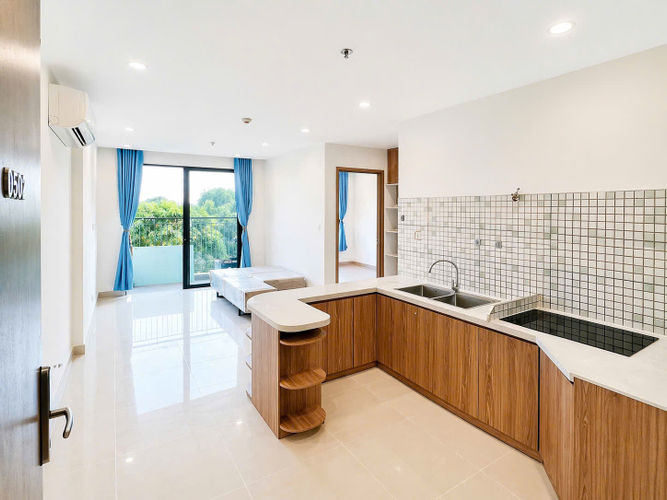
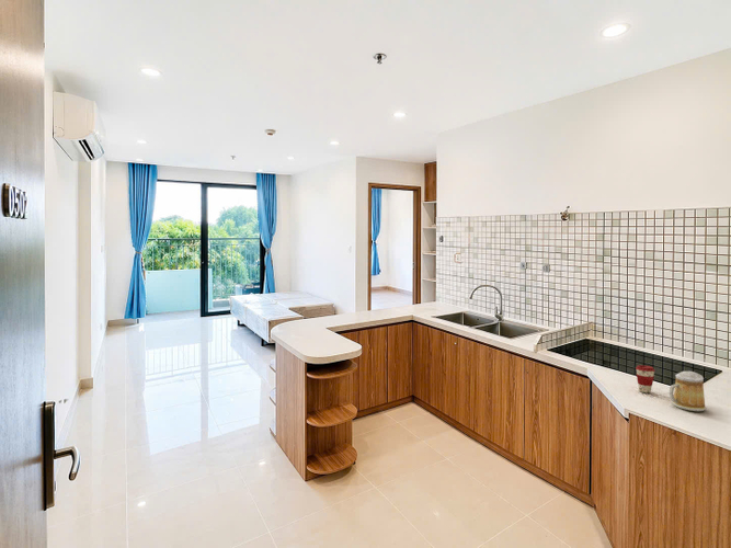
+ mug [669,370,707,412]
+ coffee cup [635,364,656,395]
